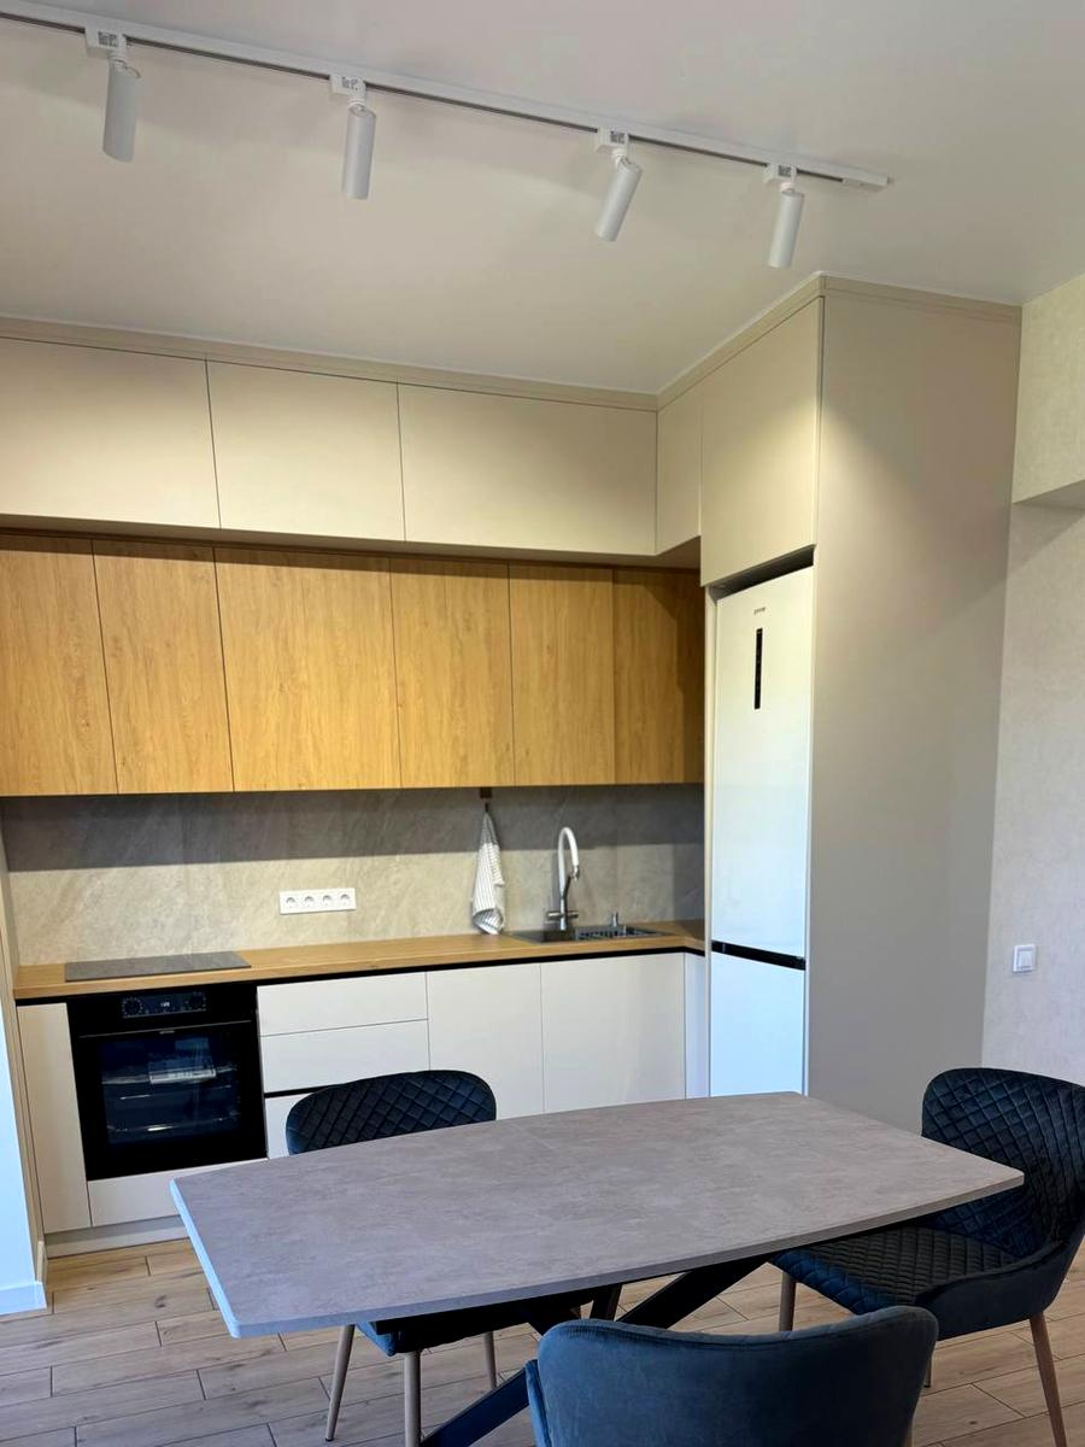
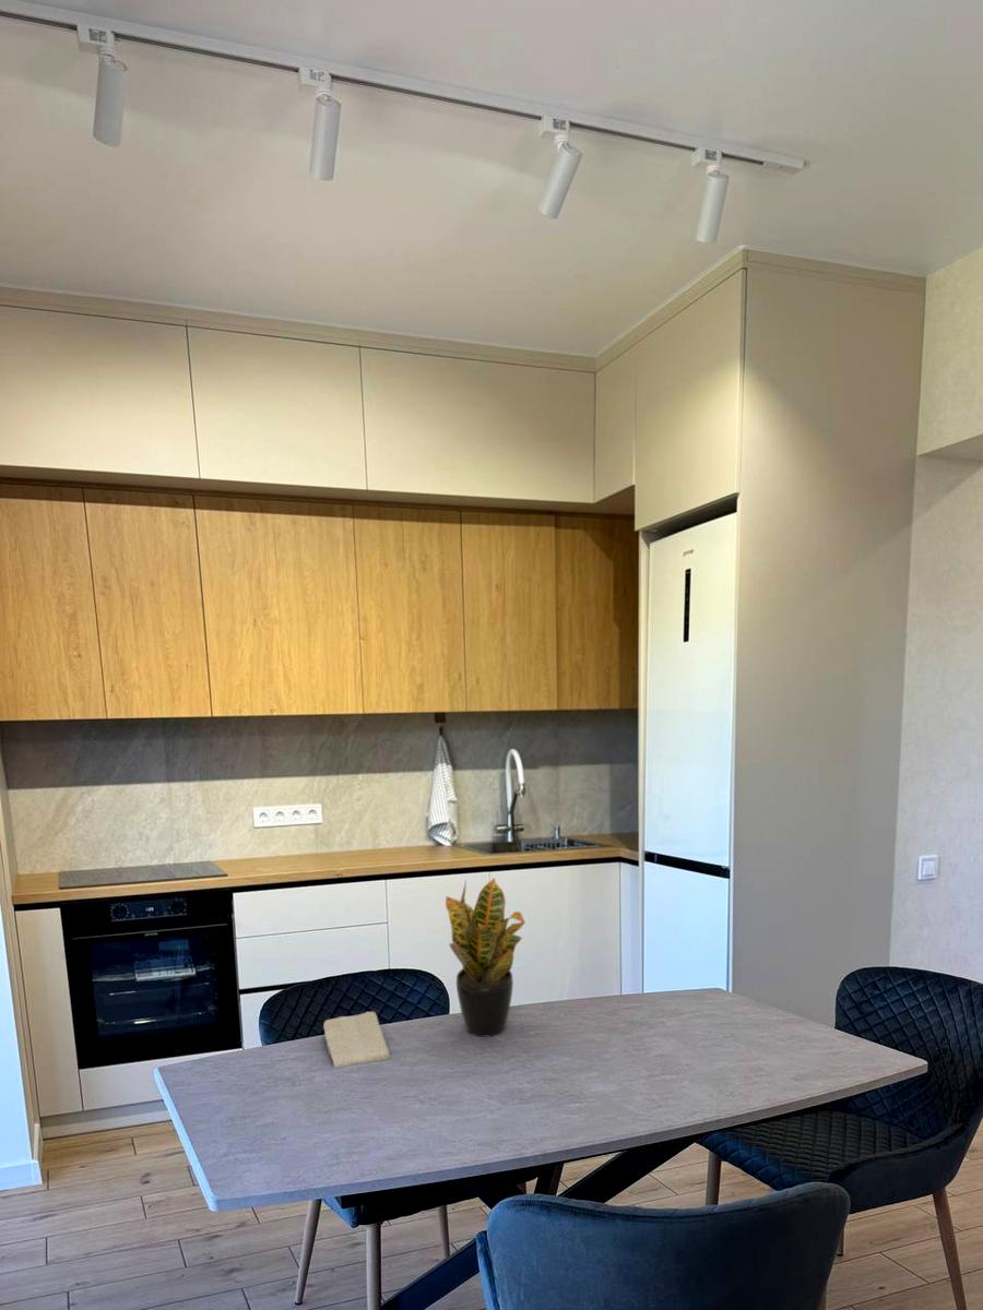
+ washcloth [322,1011,391,1068]
+ potted plant [445,877,526,1038]
